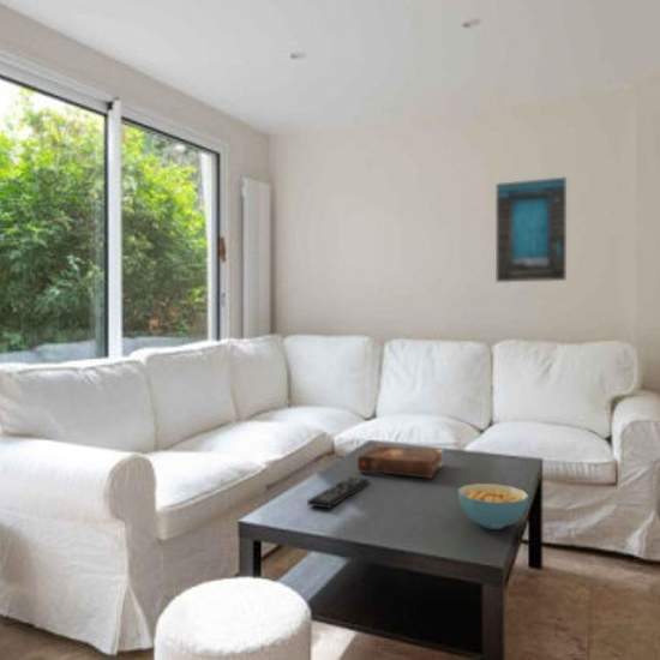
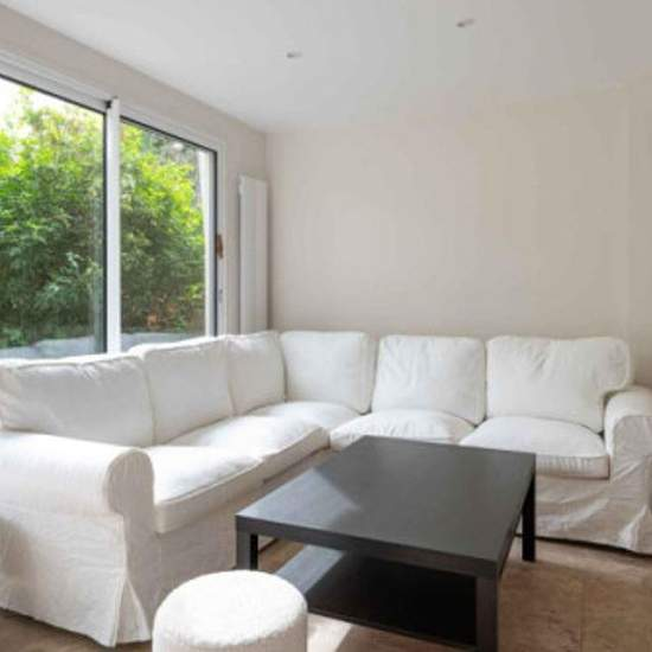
- remote control [306,475,370,510]
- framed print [494,175,568,284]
- book [356,443,444,480]
- cereal bowl [456,482,530,530]
